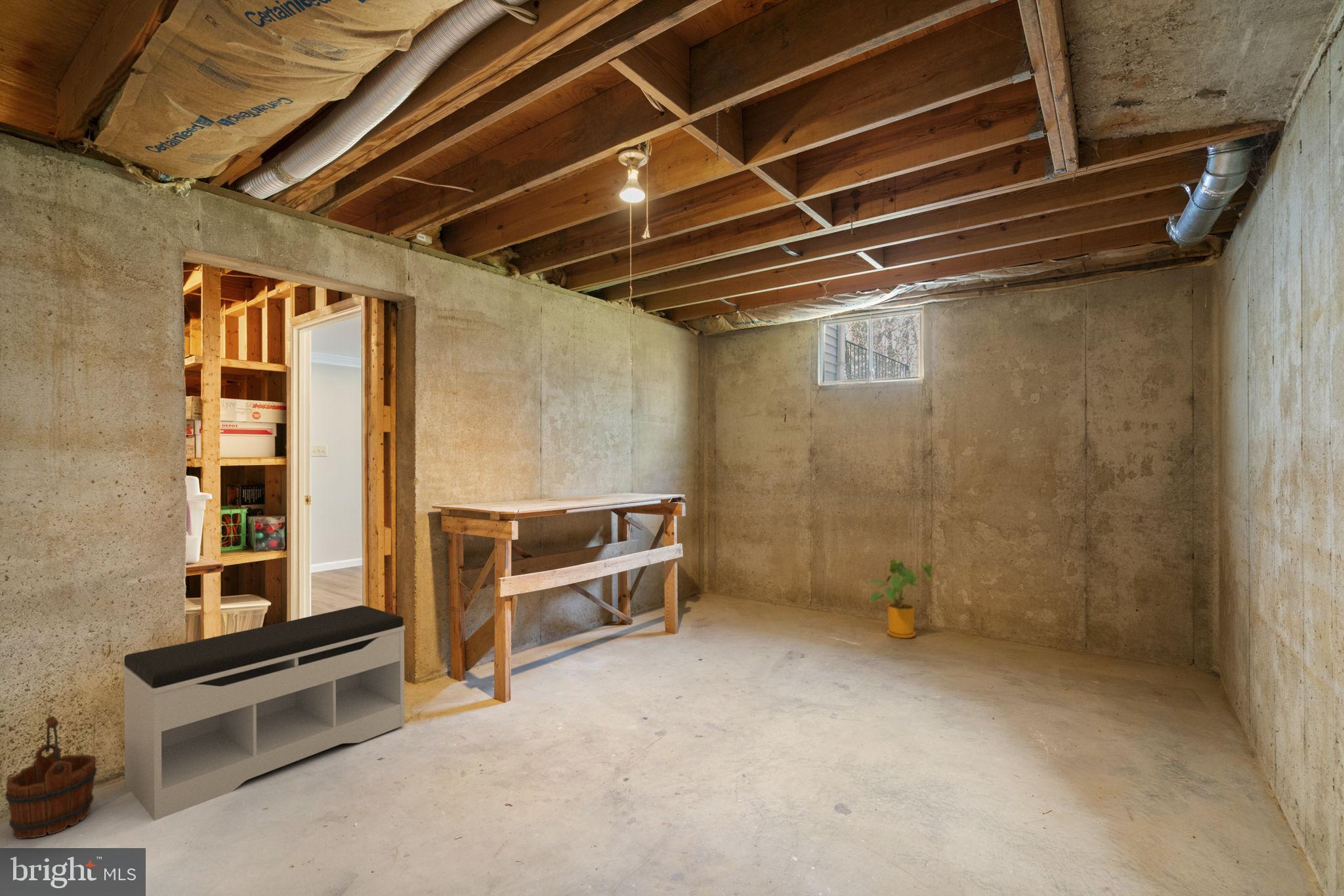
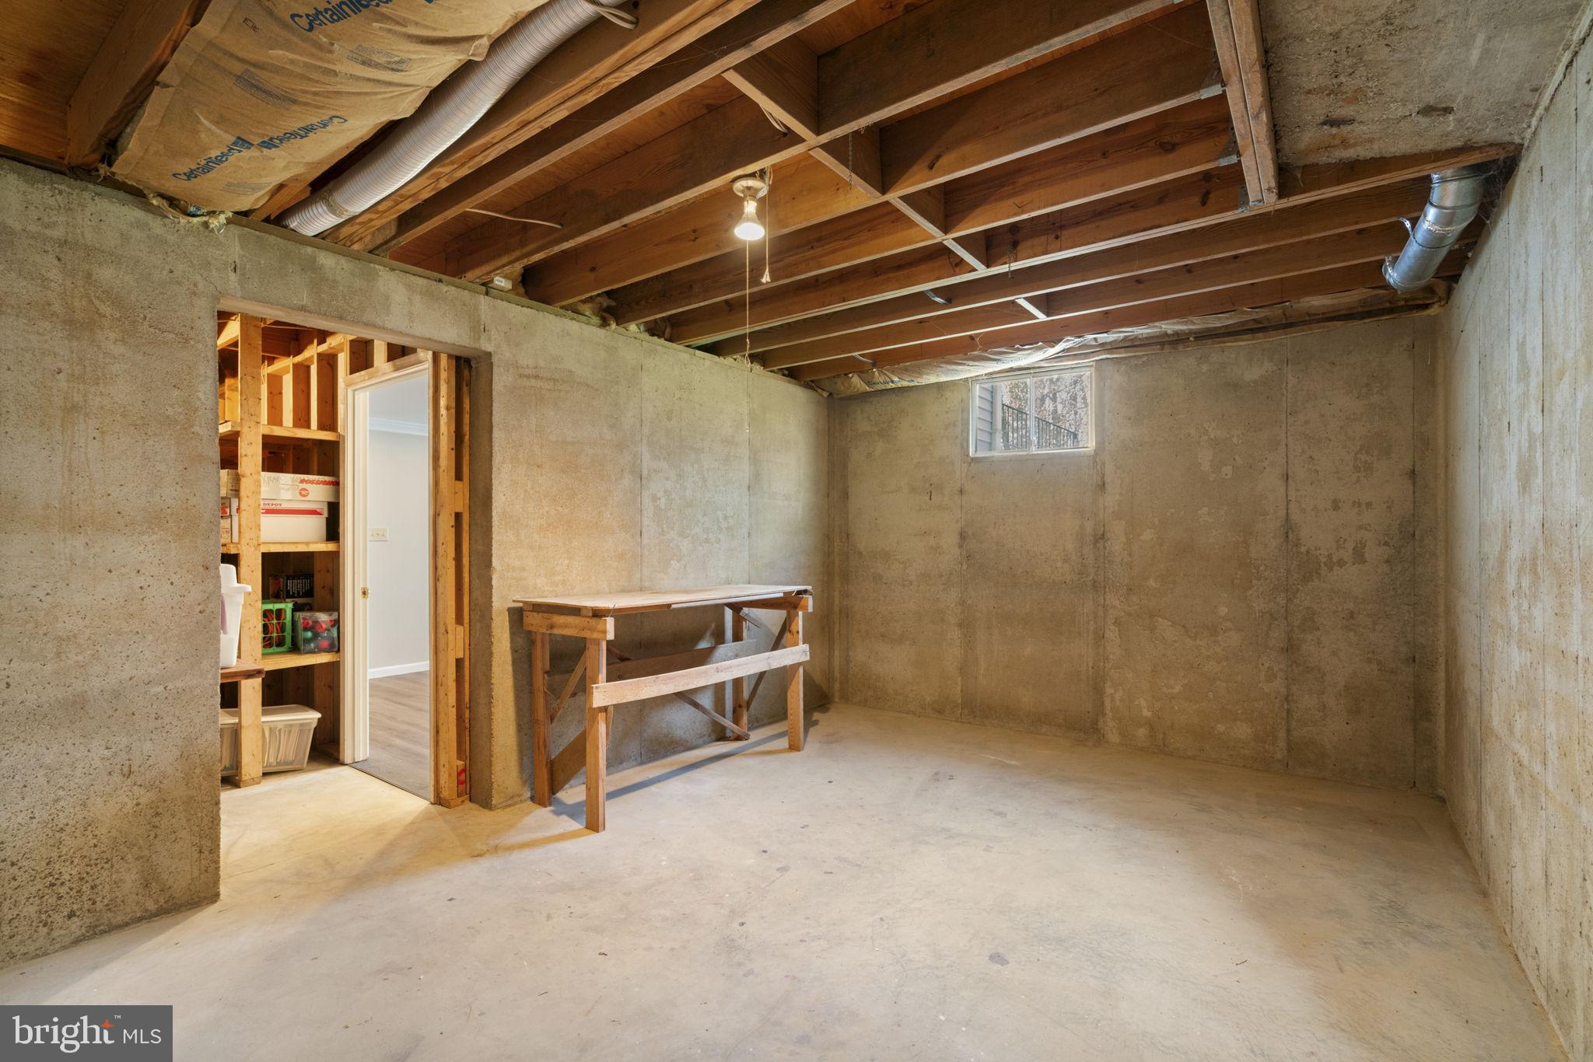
- house plant [867,558,933,639]
- bench [122,605,406,821]
- wooden bucket [5,716,97,840]
